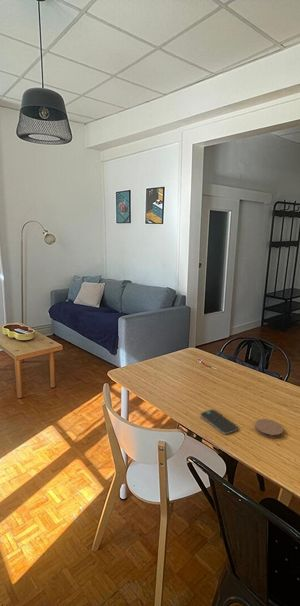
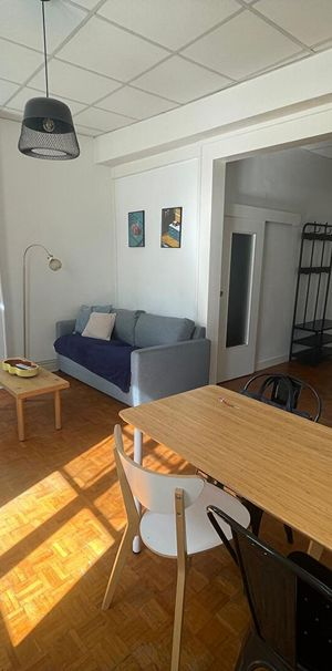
- smartphone [200,408,239,435]
- coaster [254,418,284,439]
